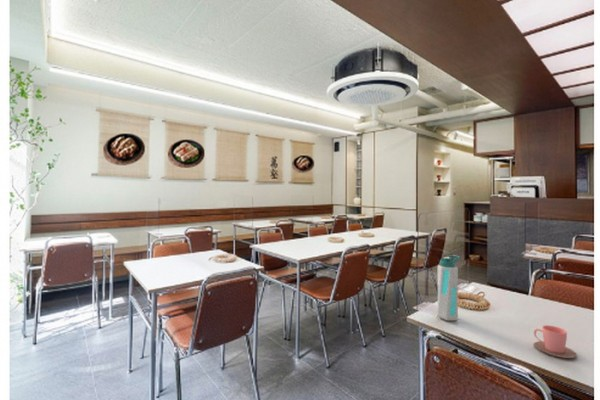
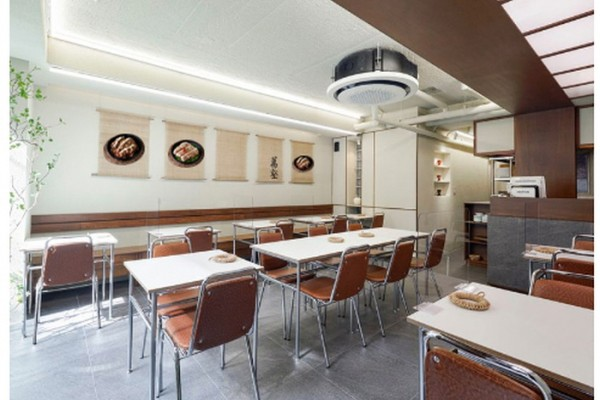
- water bottle [436,254,461,322]
- cup [533,324,578,359]
